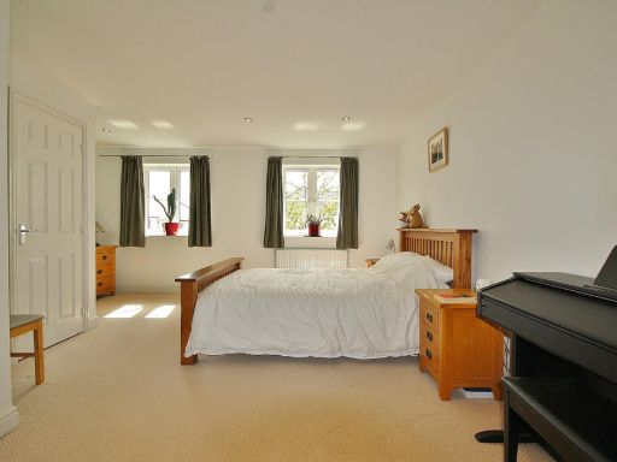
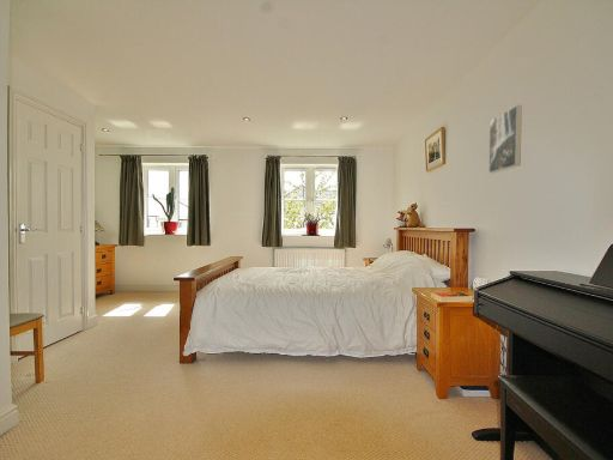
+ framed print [487,104,523,174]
